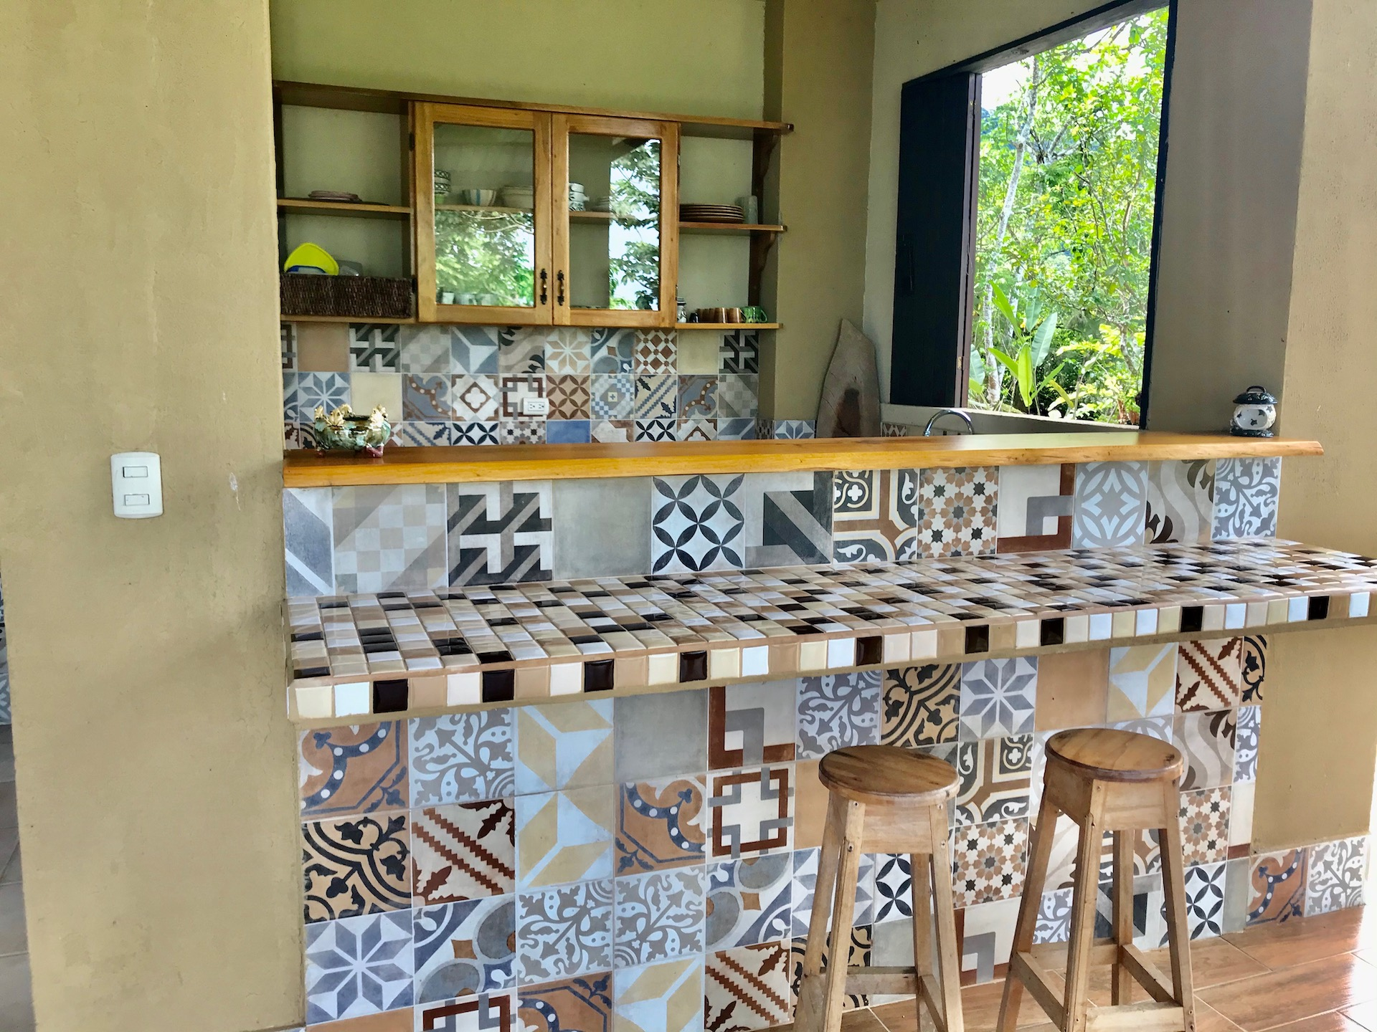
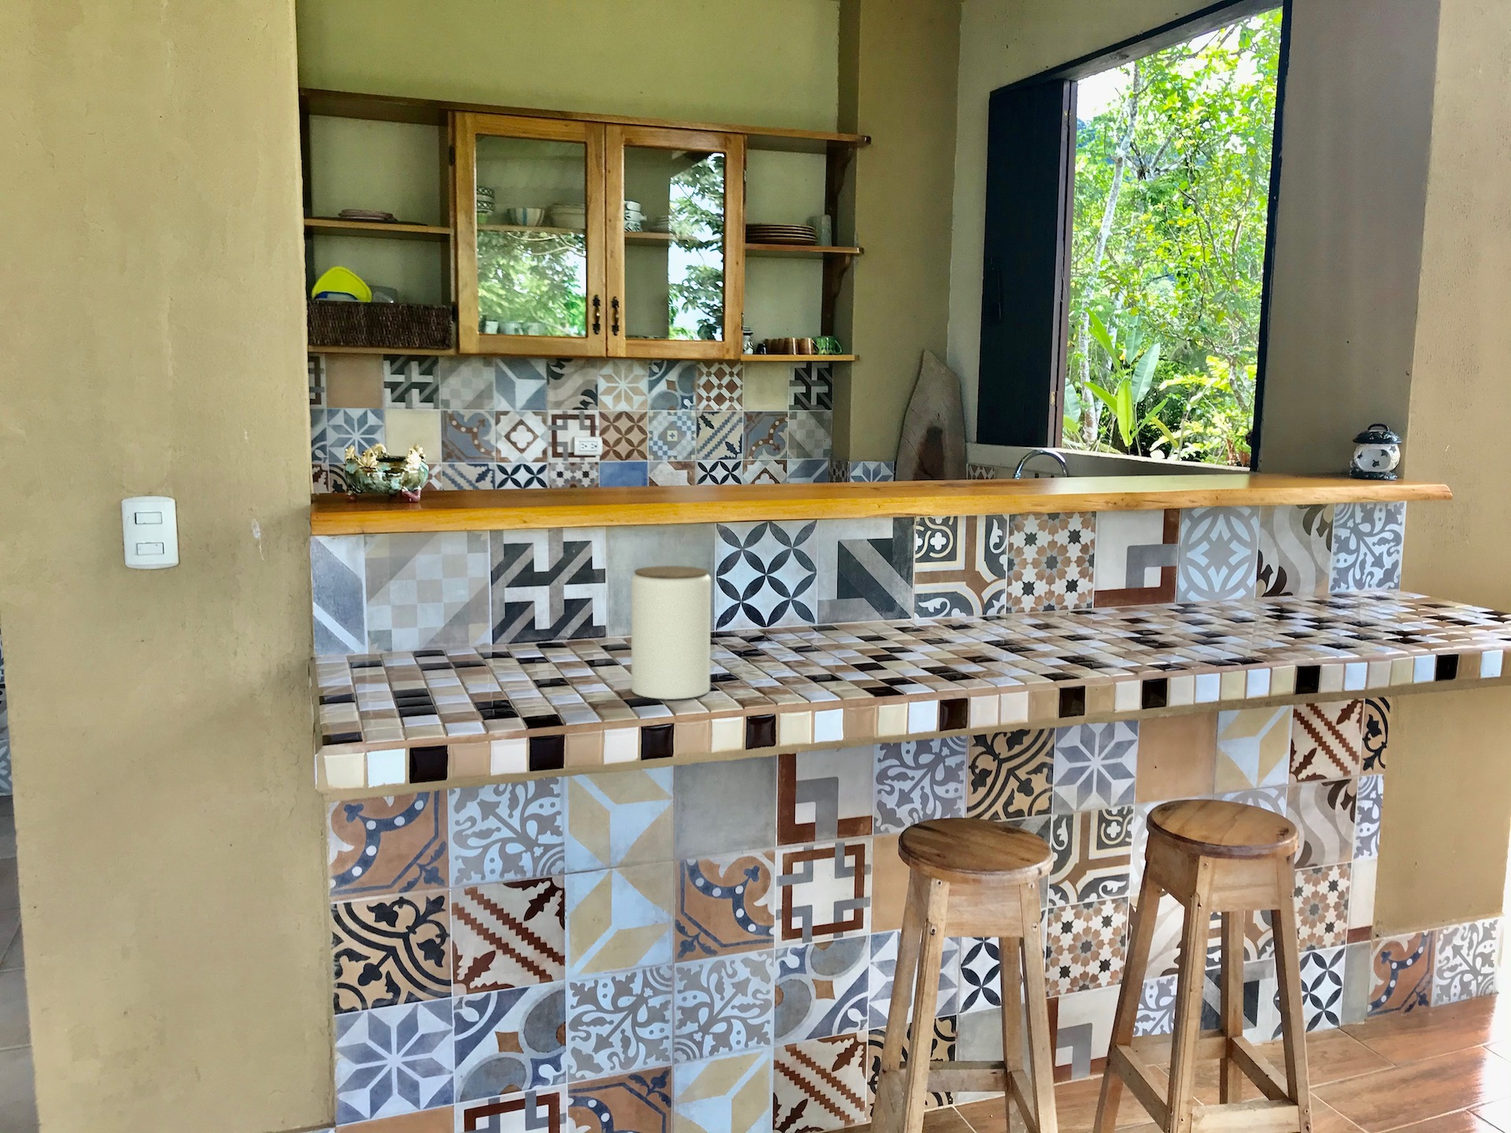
+ jar [631,565,711,700]
